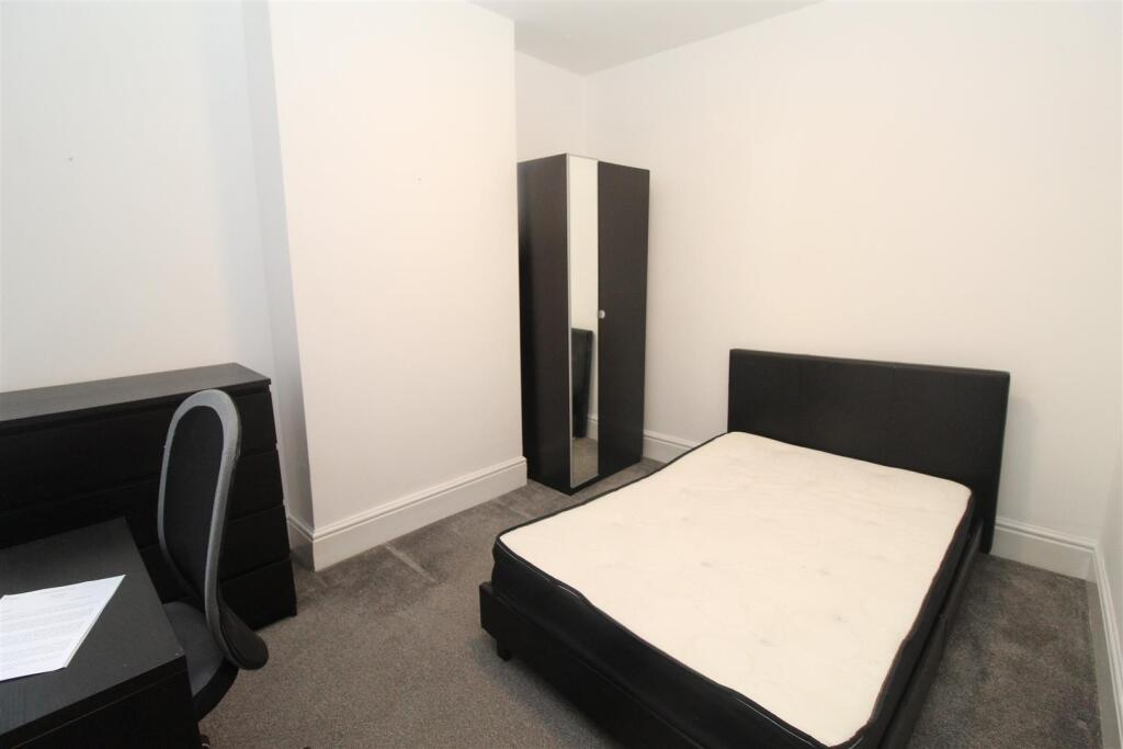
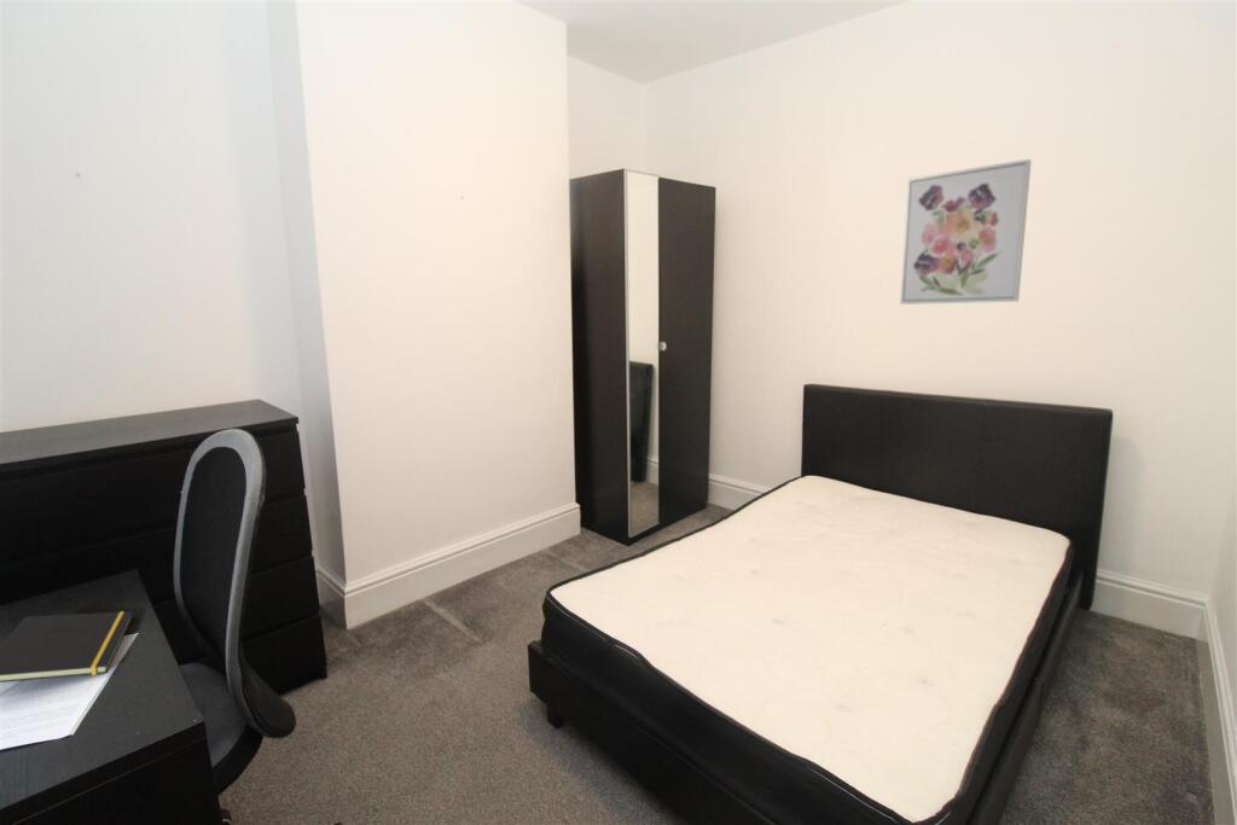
+ wall art [899,158,1033,306]
+ notepad [0,610,134,684]
